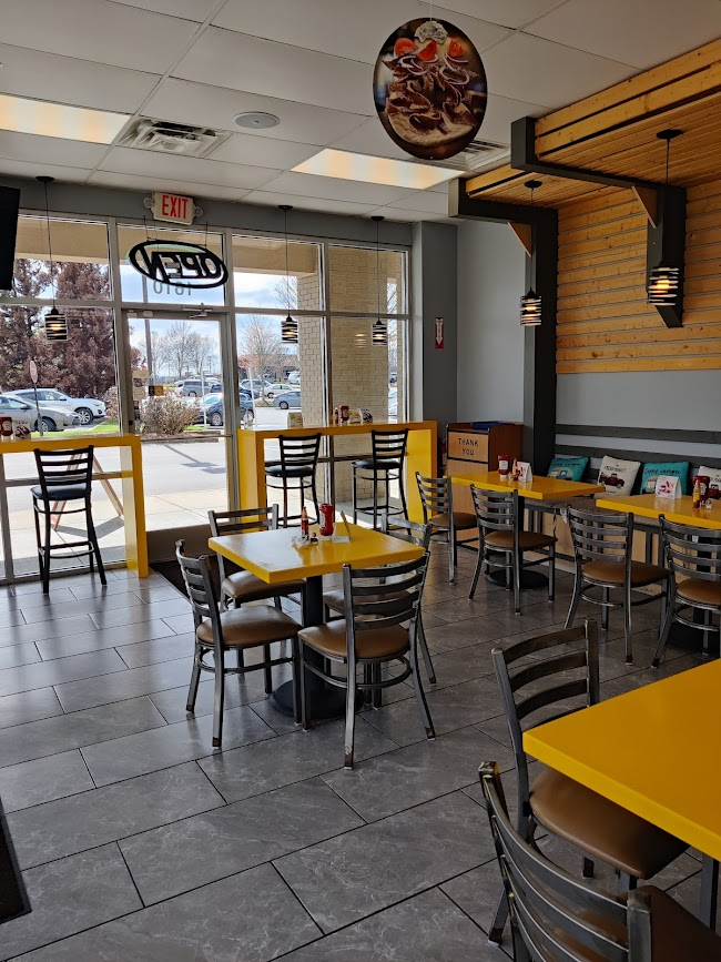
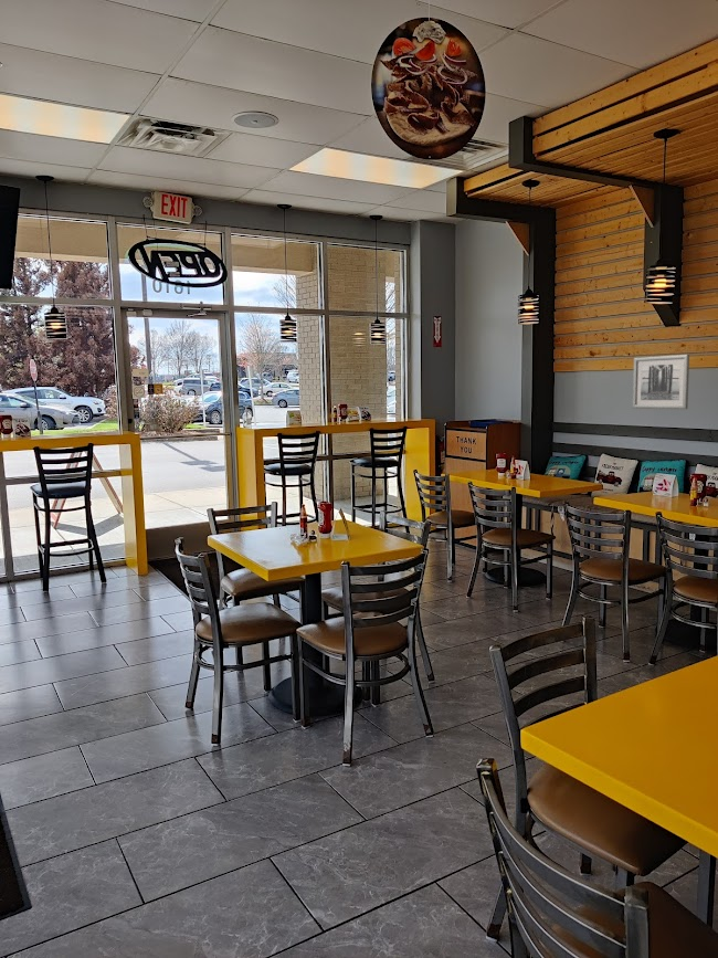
+ wall art [632,354,690,410]
